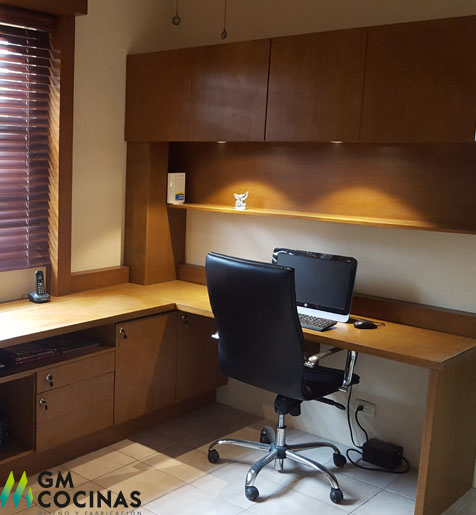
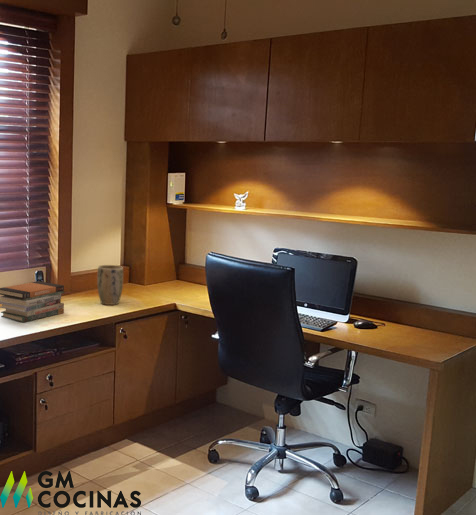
+ plant pot [96,264,124,306]
+ book stack [0,280,66,323]
